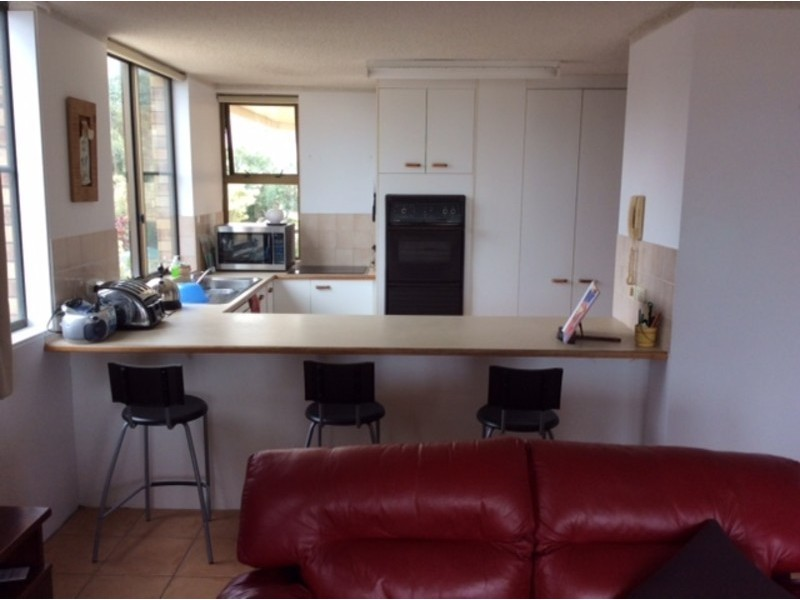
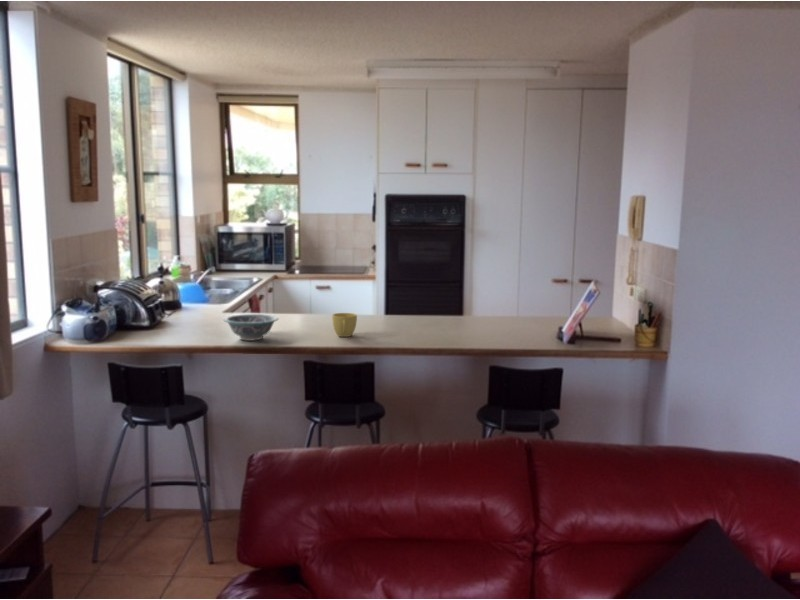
+ bowl [222,313,280,342]
+ cup [331,312,358,338]
